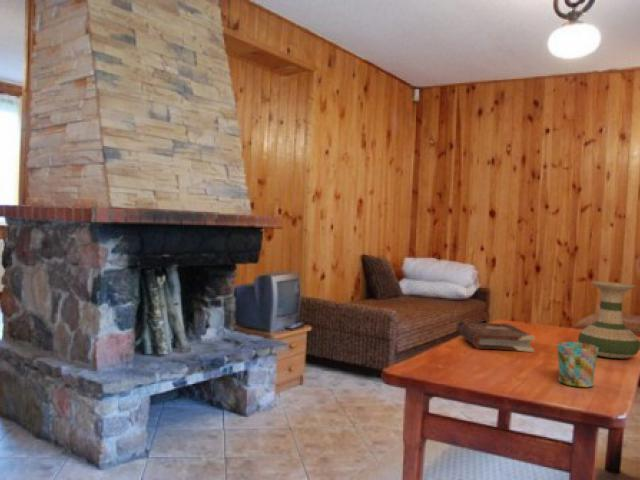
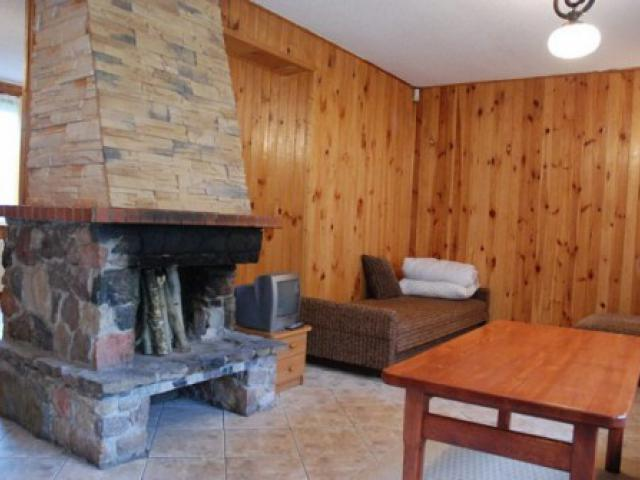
- book [455,320,536,353]
- vase [577,280,640,359]
- mug [556,341,598,388]
